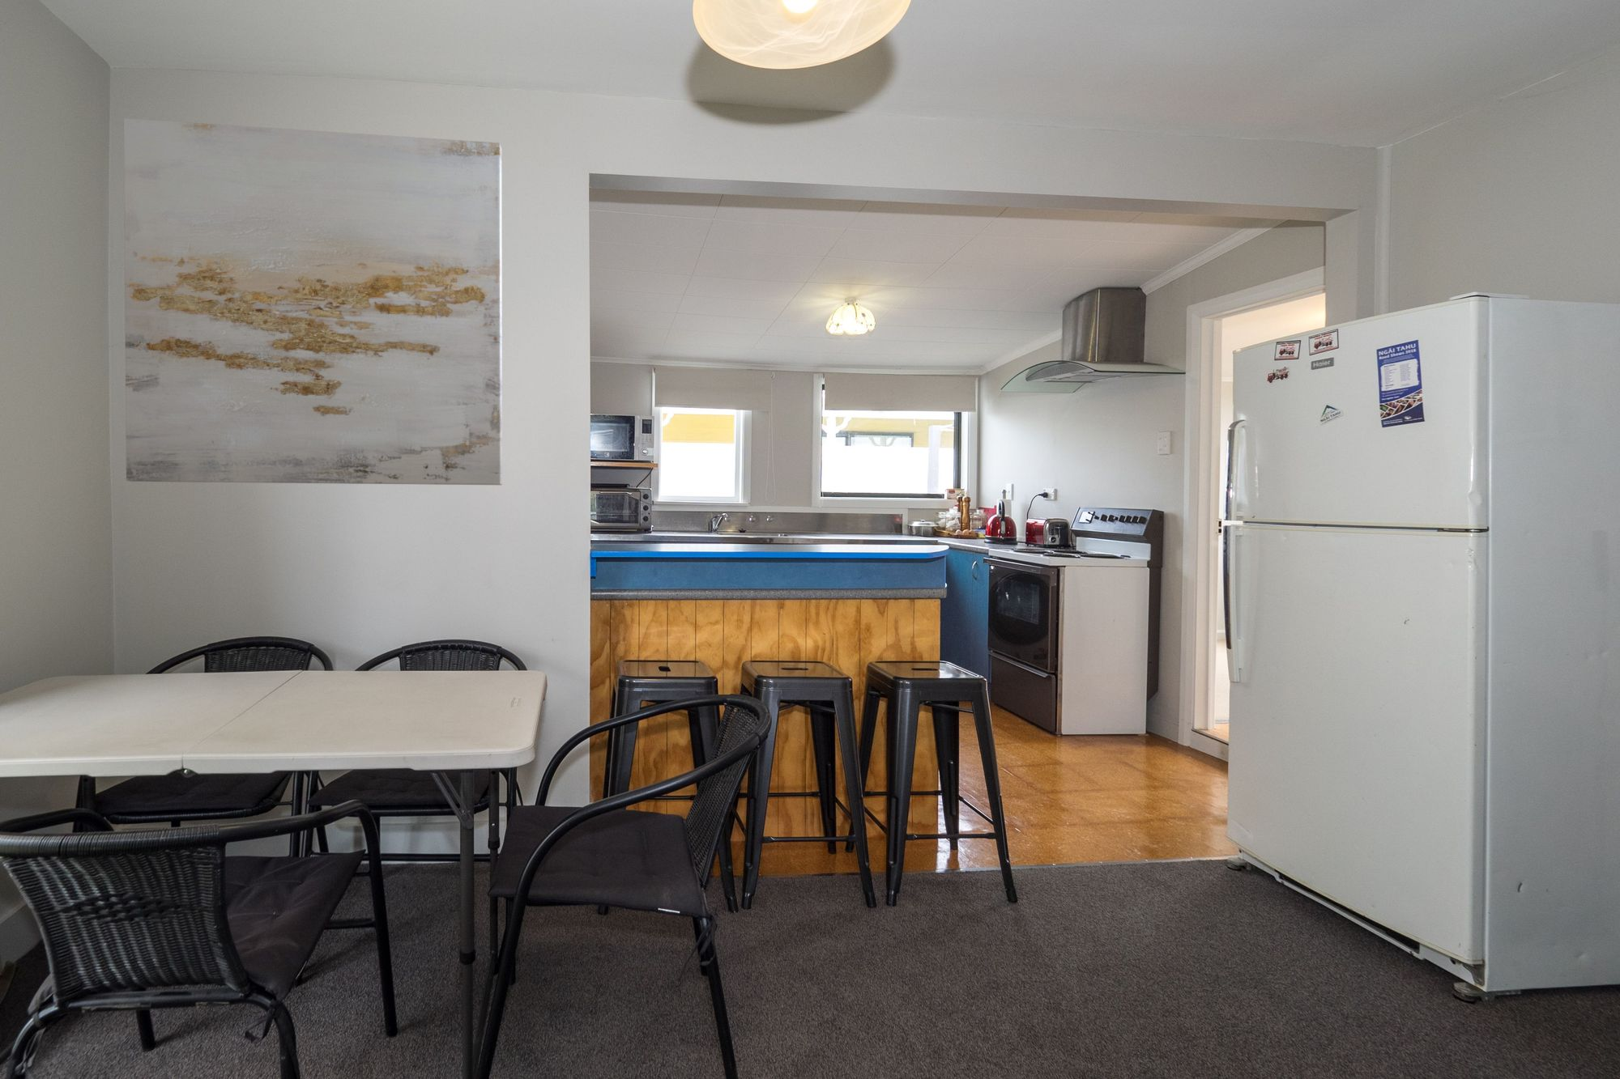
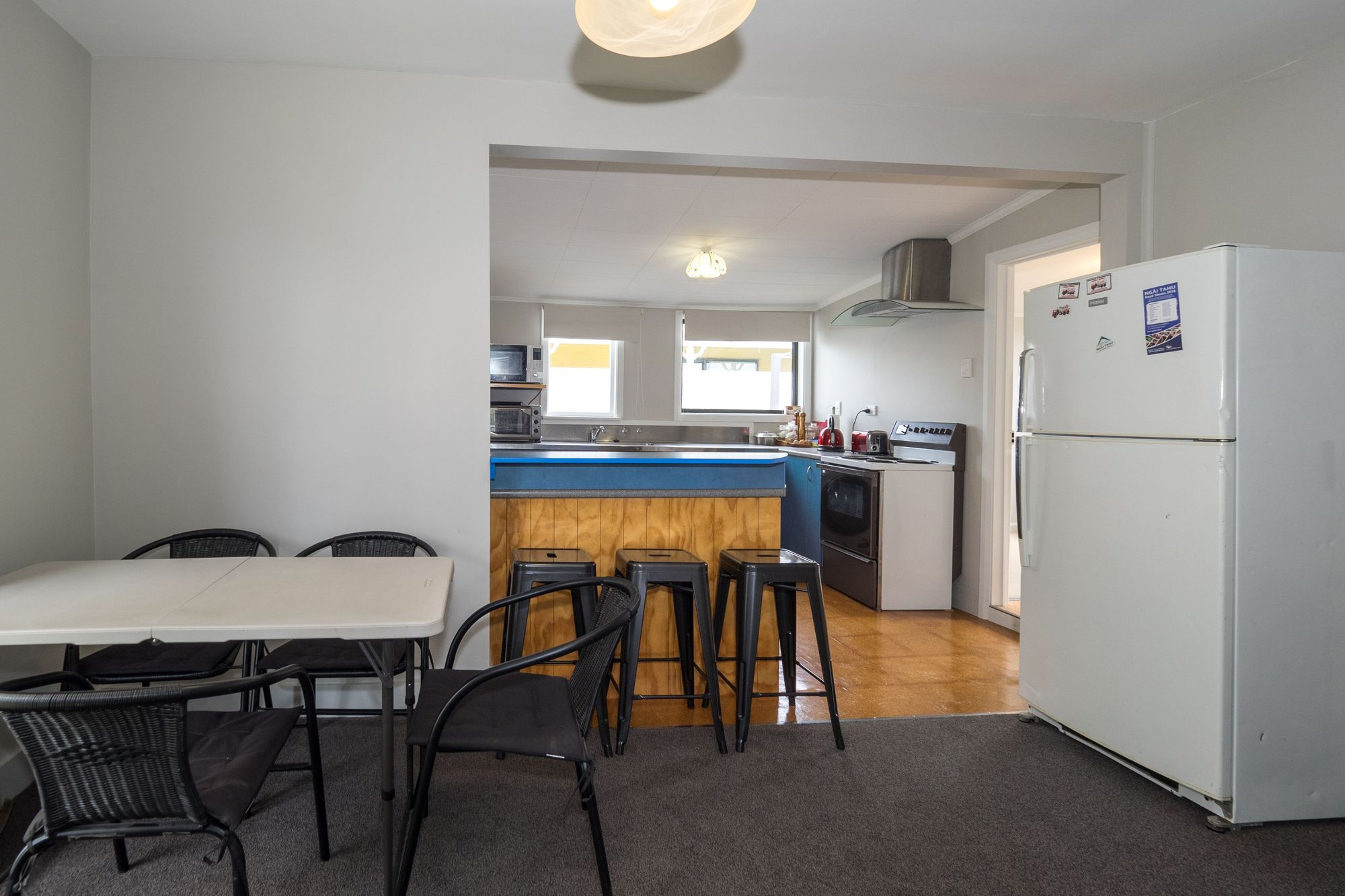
- wall art [123,117,503,485]
